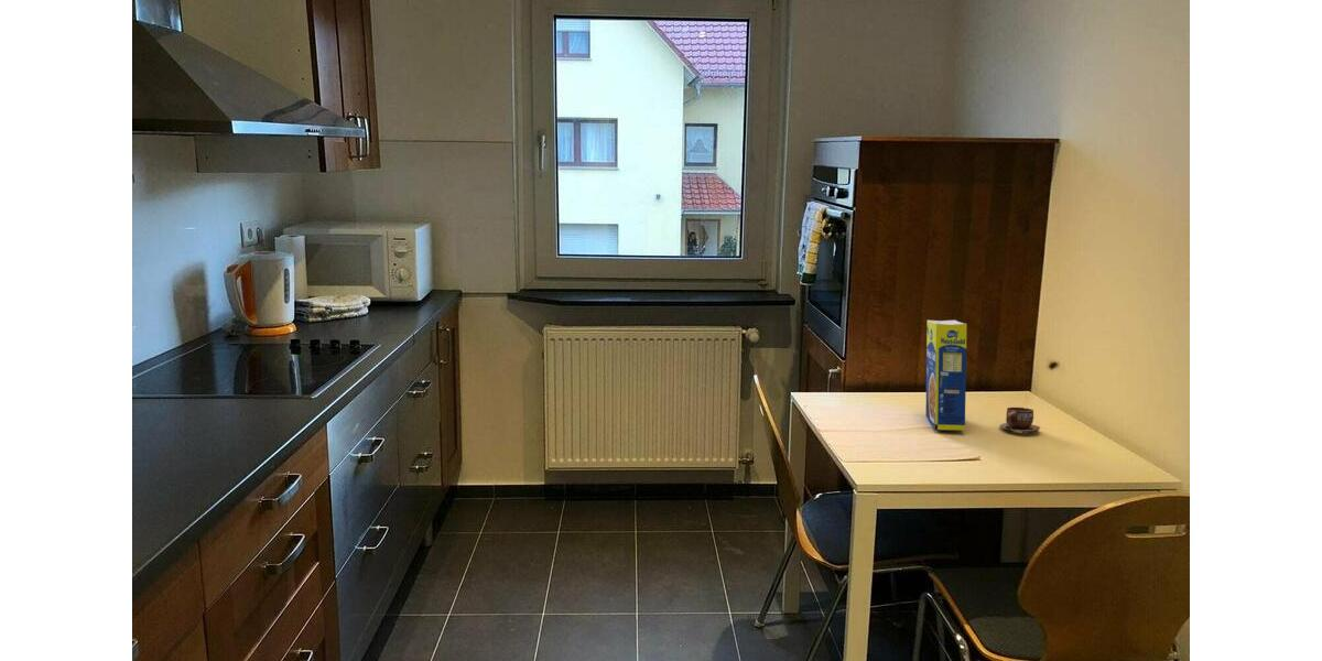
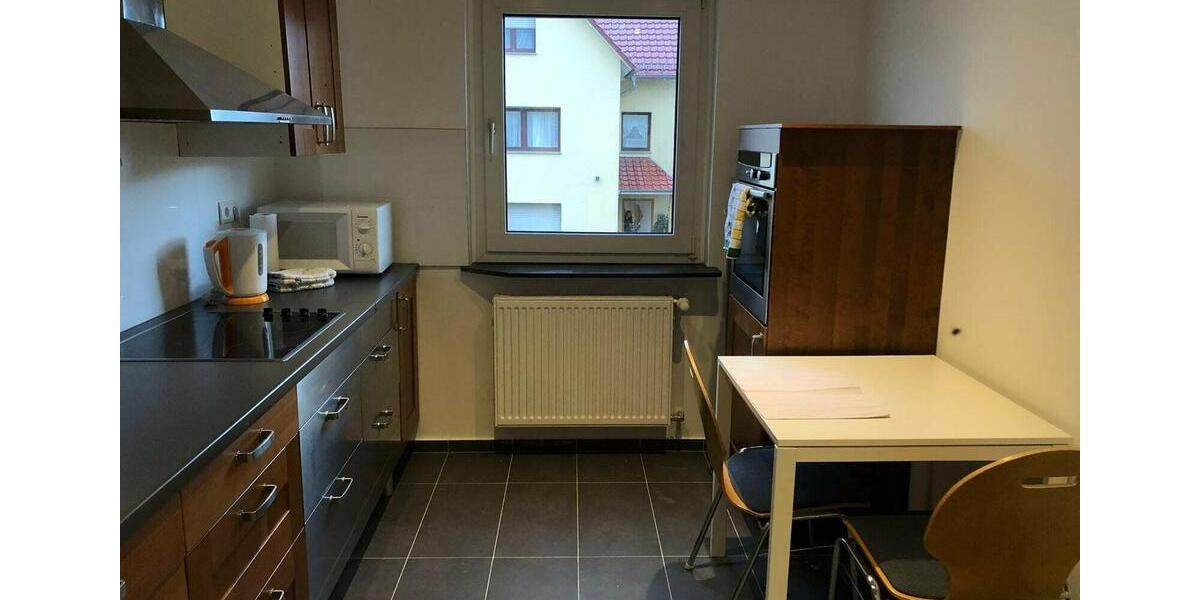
- cup [998,407,1041,434]
- legume [924,319,968,432]
